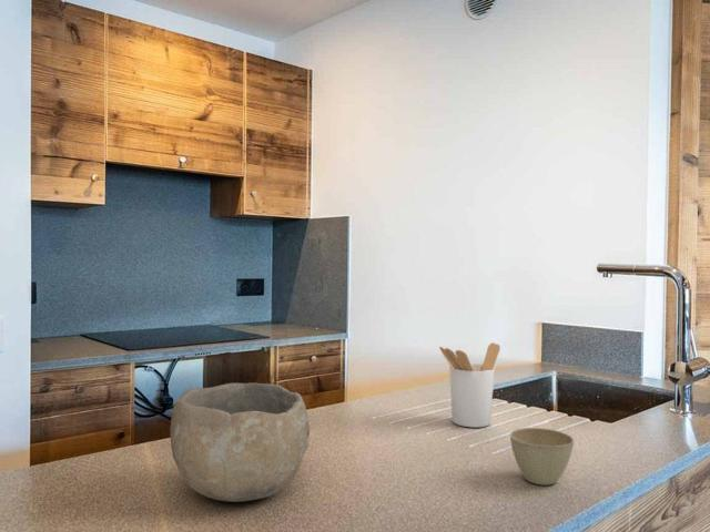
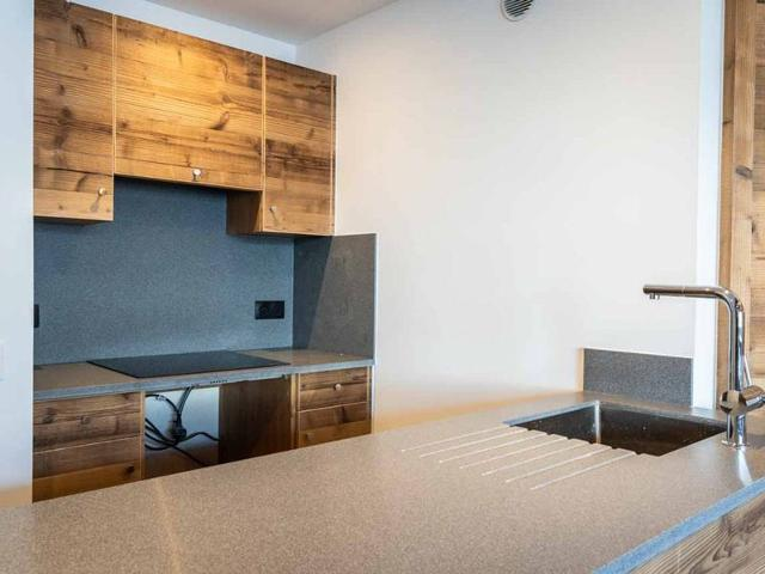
- flower pot [509,427,575,487]
- bowl [169,381,311,503]
- utensil holder [438,341,501,428]
